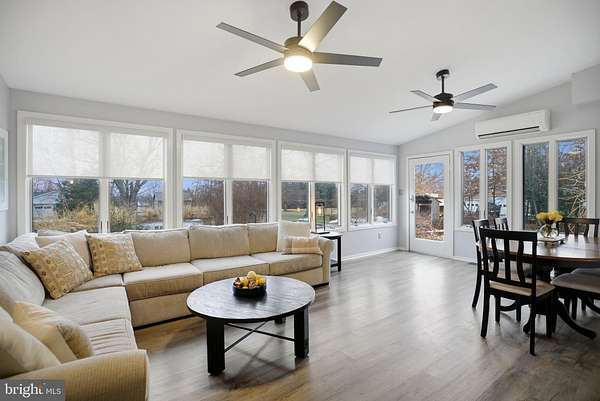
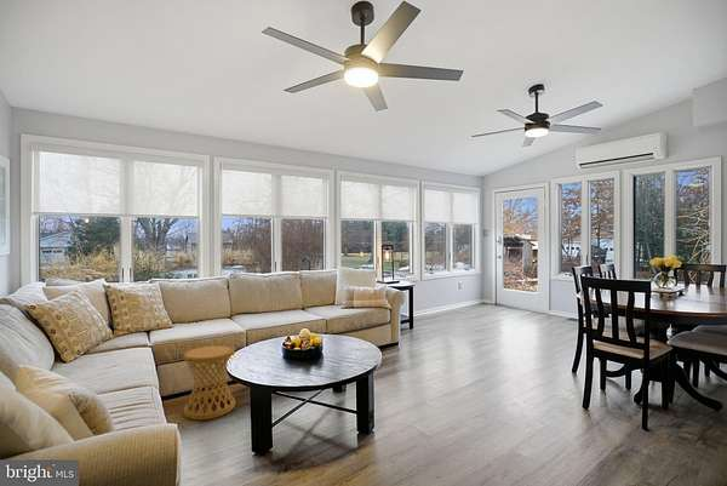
+ side table [182,343,236,421]
